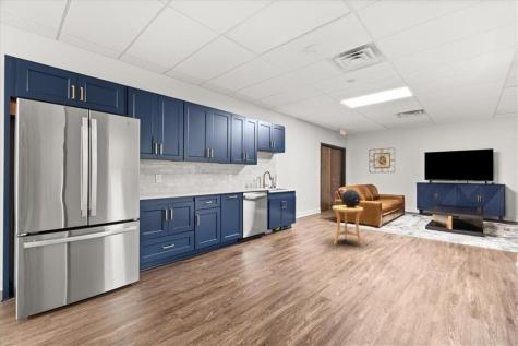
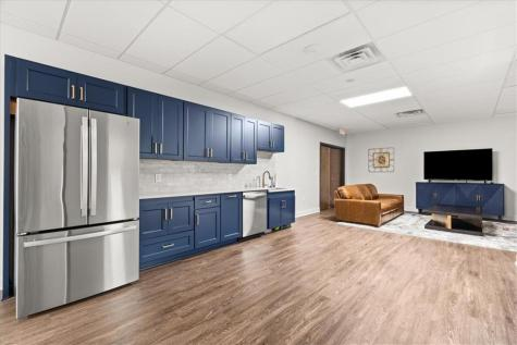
- side table [332,204,364,248]
- decorative globe [340,189,361,207]
